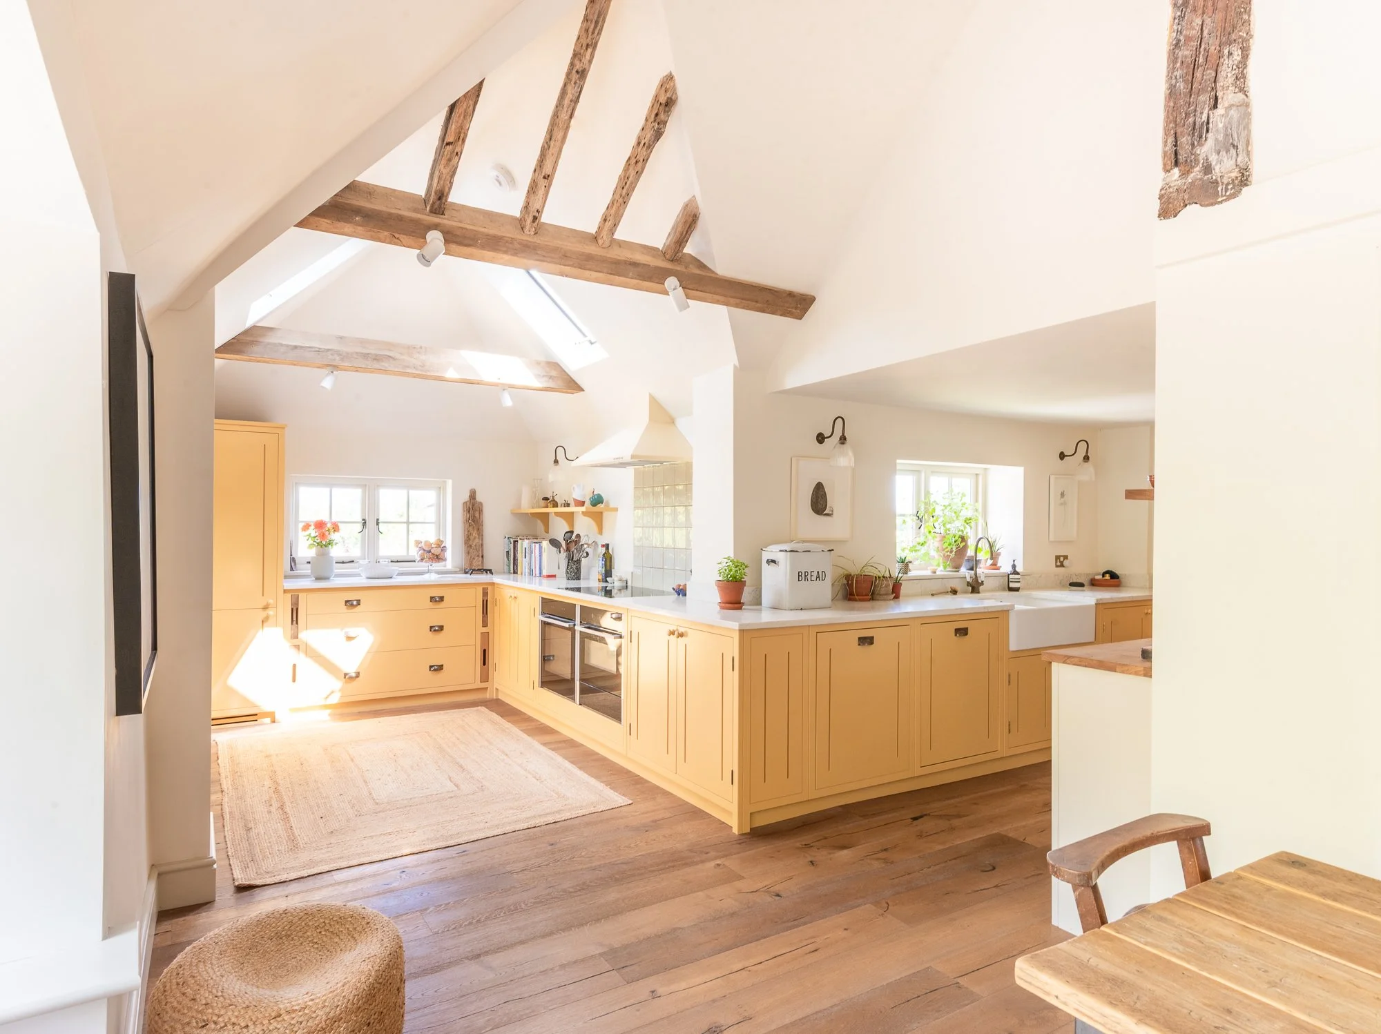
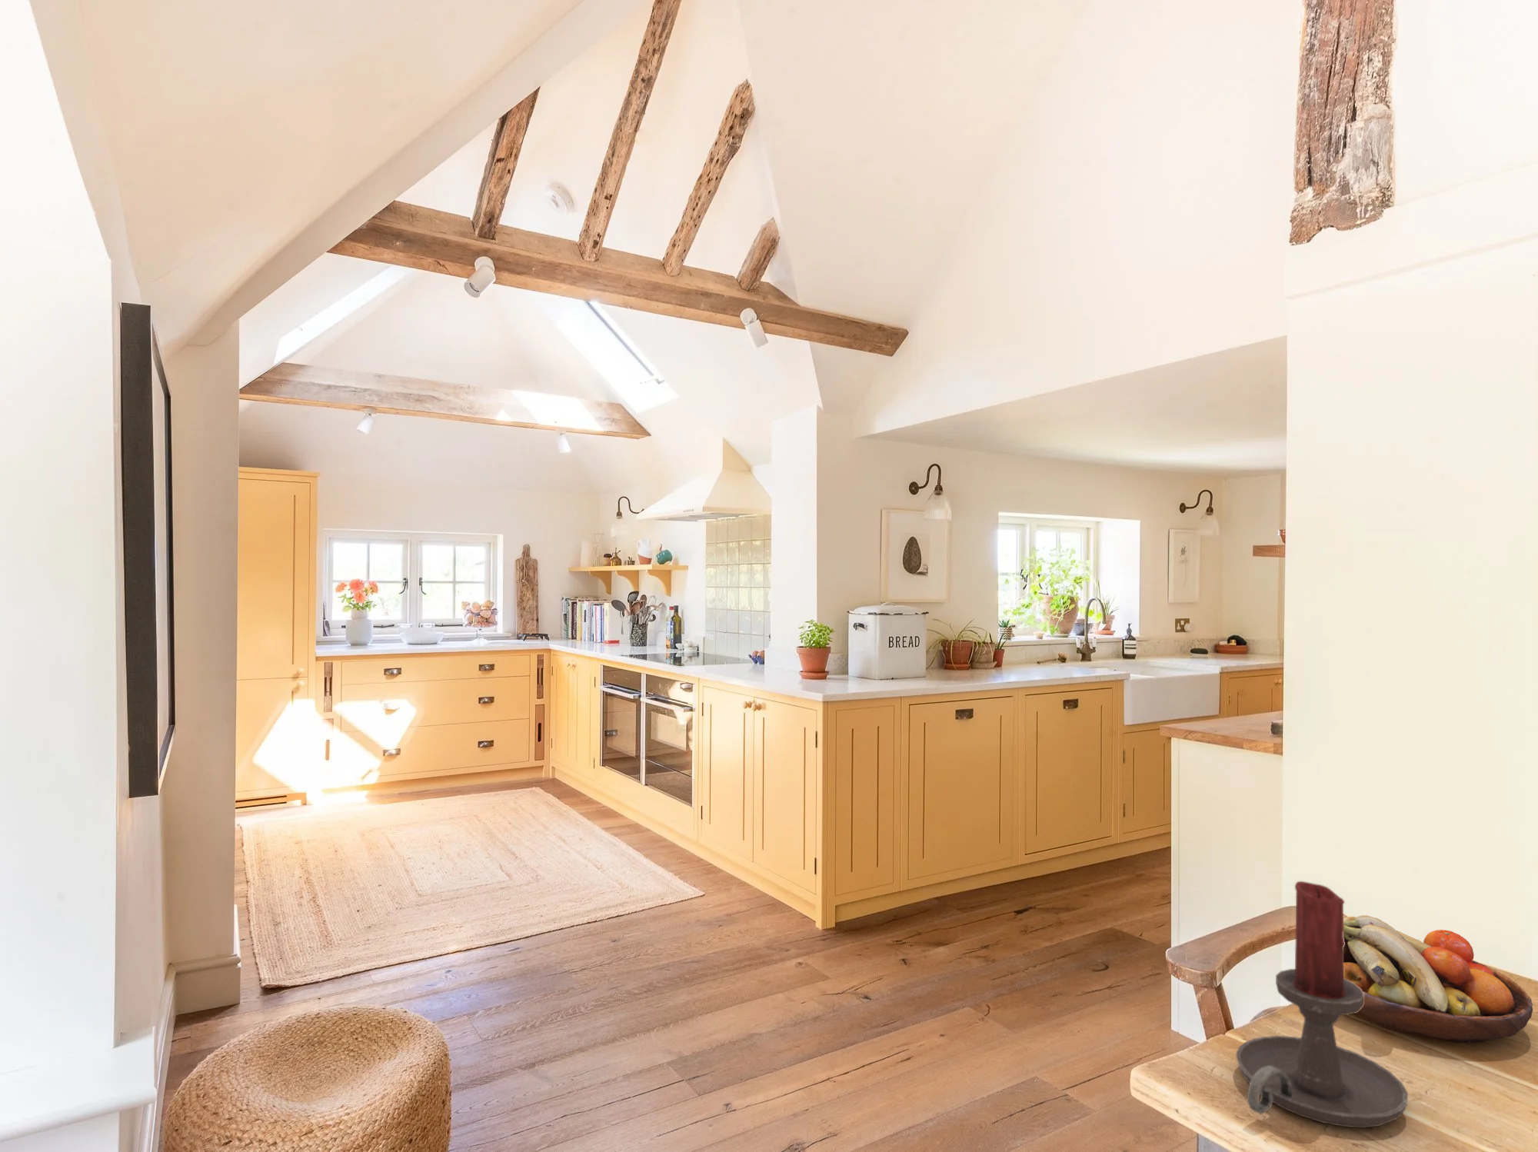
+ candle holder [1235,881,1409,1129]
+ fruit bowl [1343,915,1533,1043]
